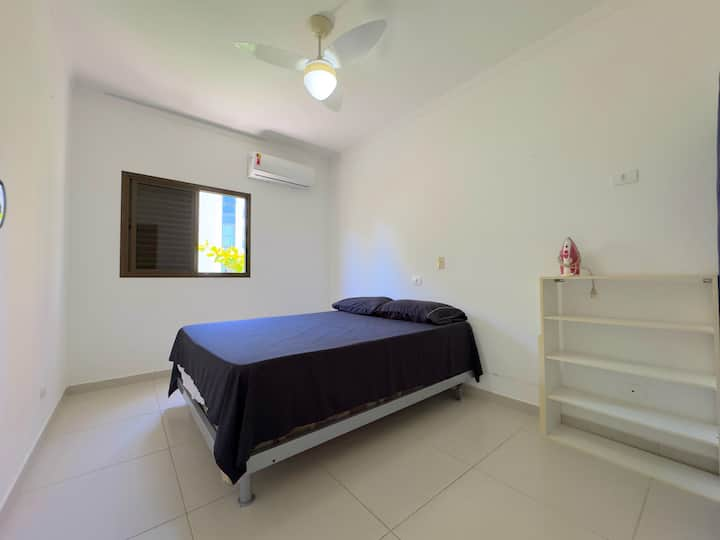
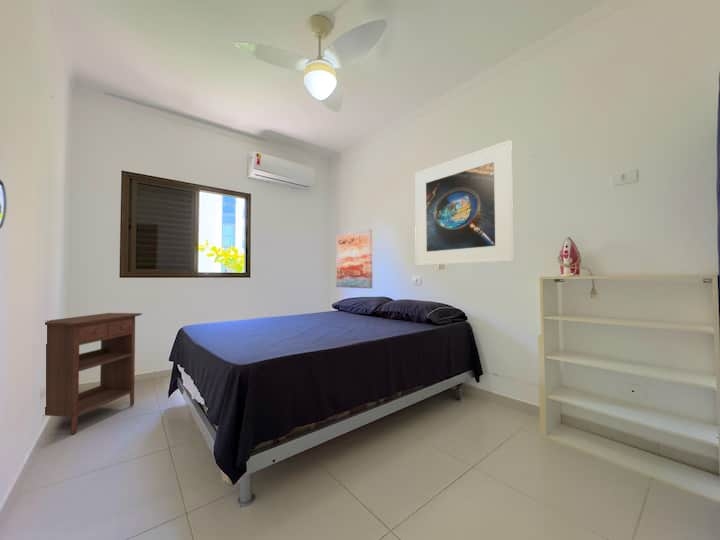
+ wall art [335,229,373,289]
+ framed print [414,139,514,267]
+ nightstand [44,312,144,436]
